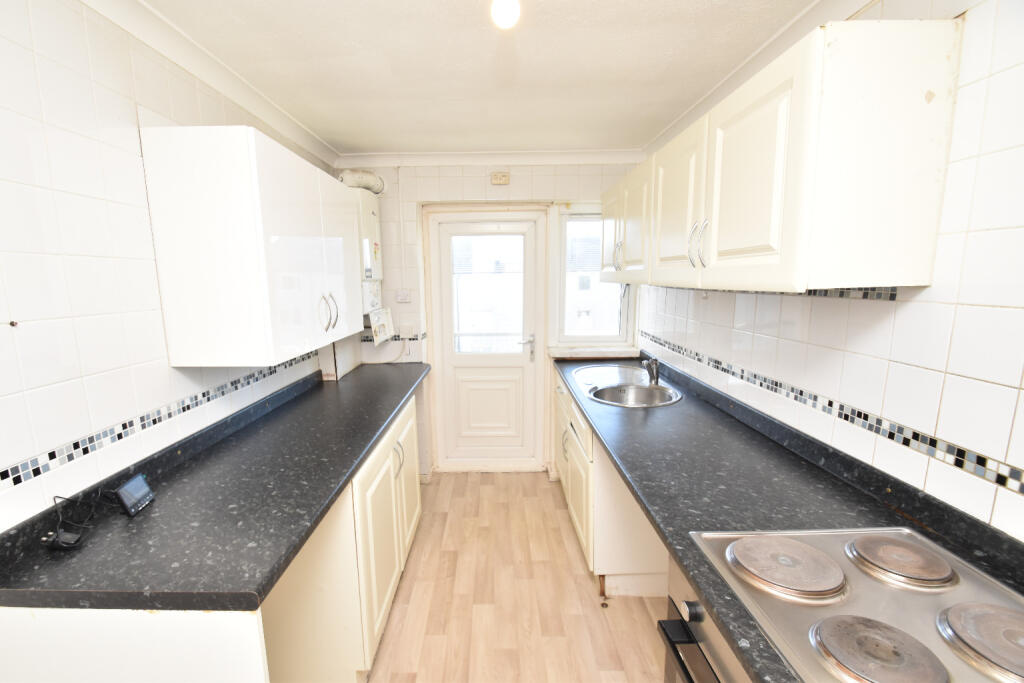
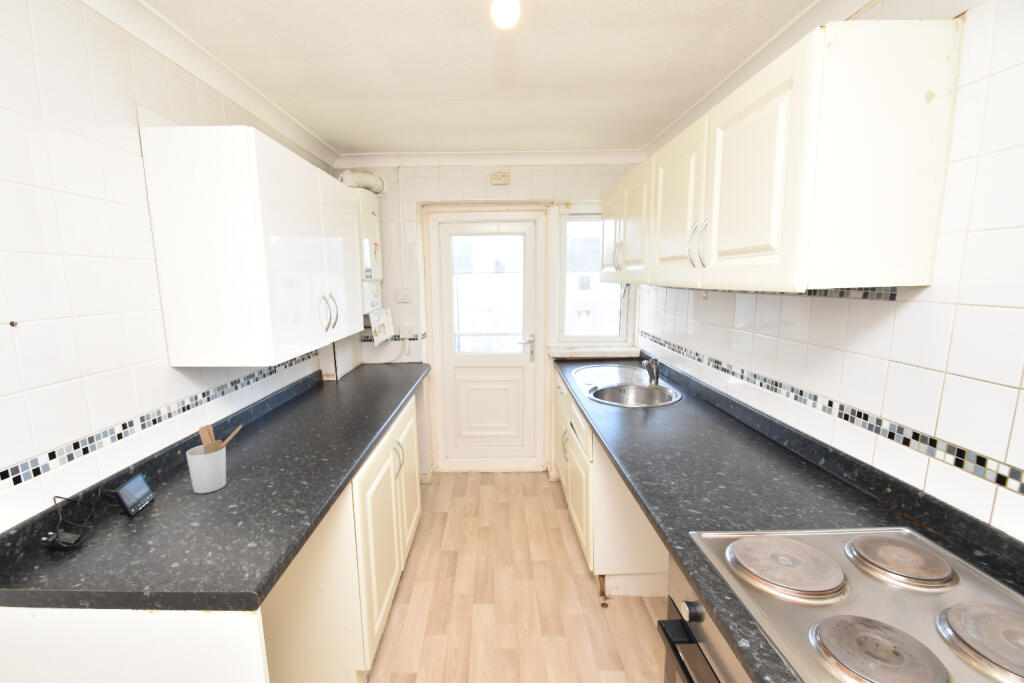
+ utensil holder [185,424,243,494]
